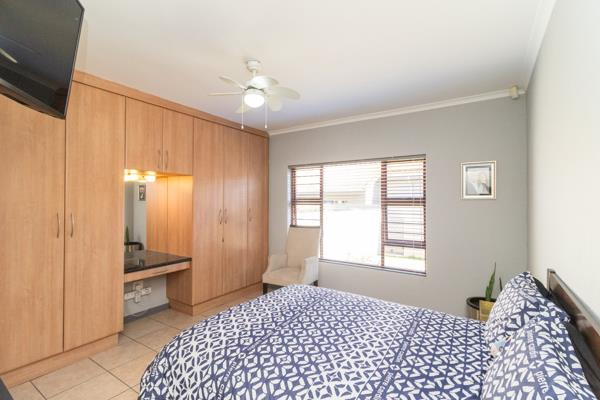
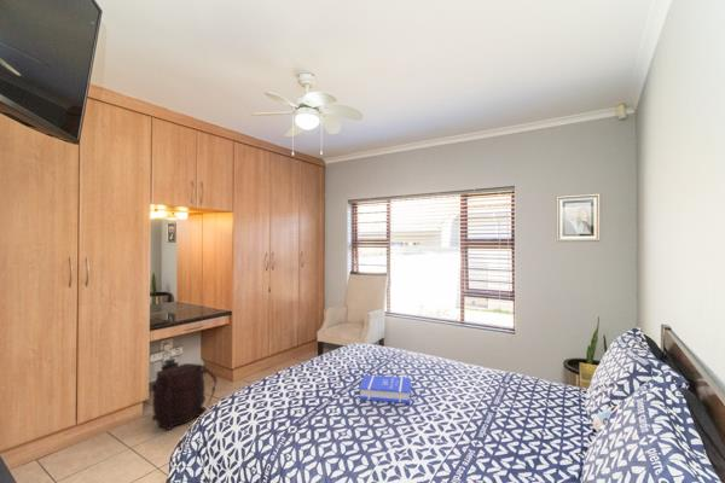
+ book [359,374,412,405]
+ backpack [151,357,218,431]
